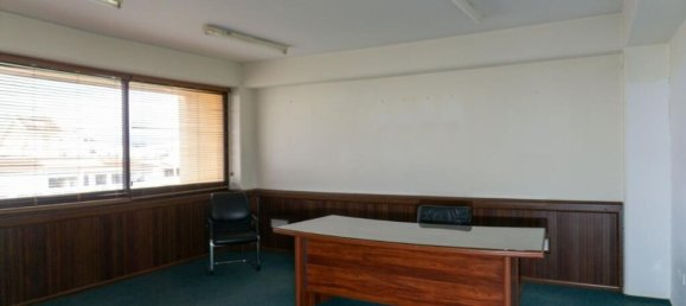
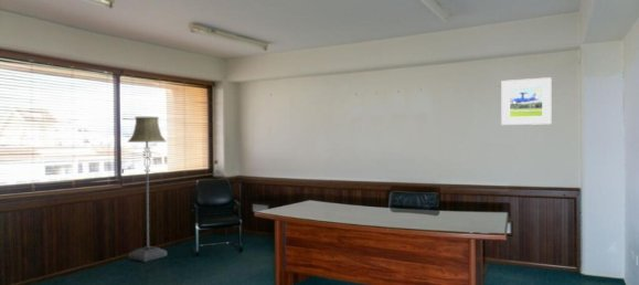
+ floor lamp [127,116,168,263]
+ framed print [500,76,553,126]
